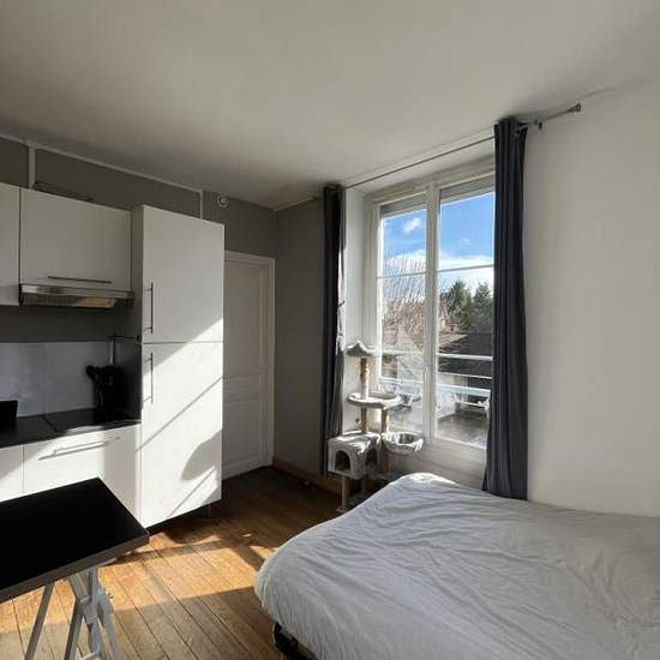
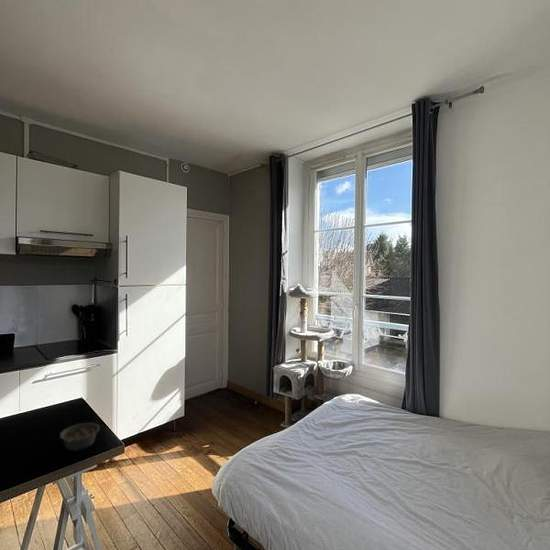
+ legume [59,422,101,452]
